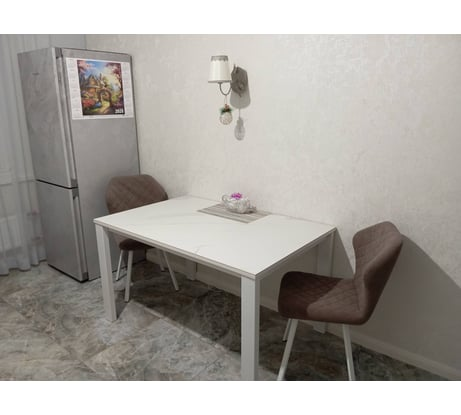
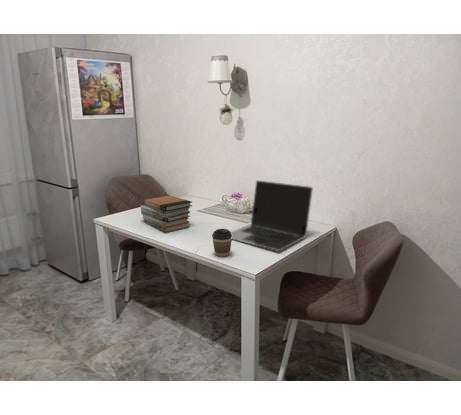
+ coffee cup [211,228,233,258]
+ book stack [140,193,193,233]
+ laptop [230,179,314,252]
